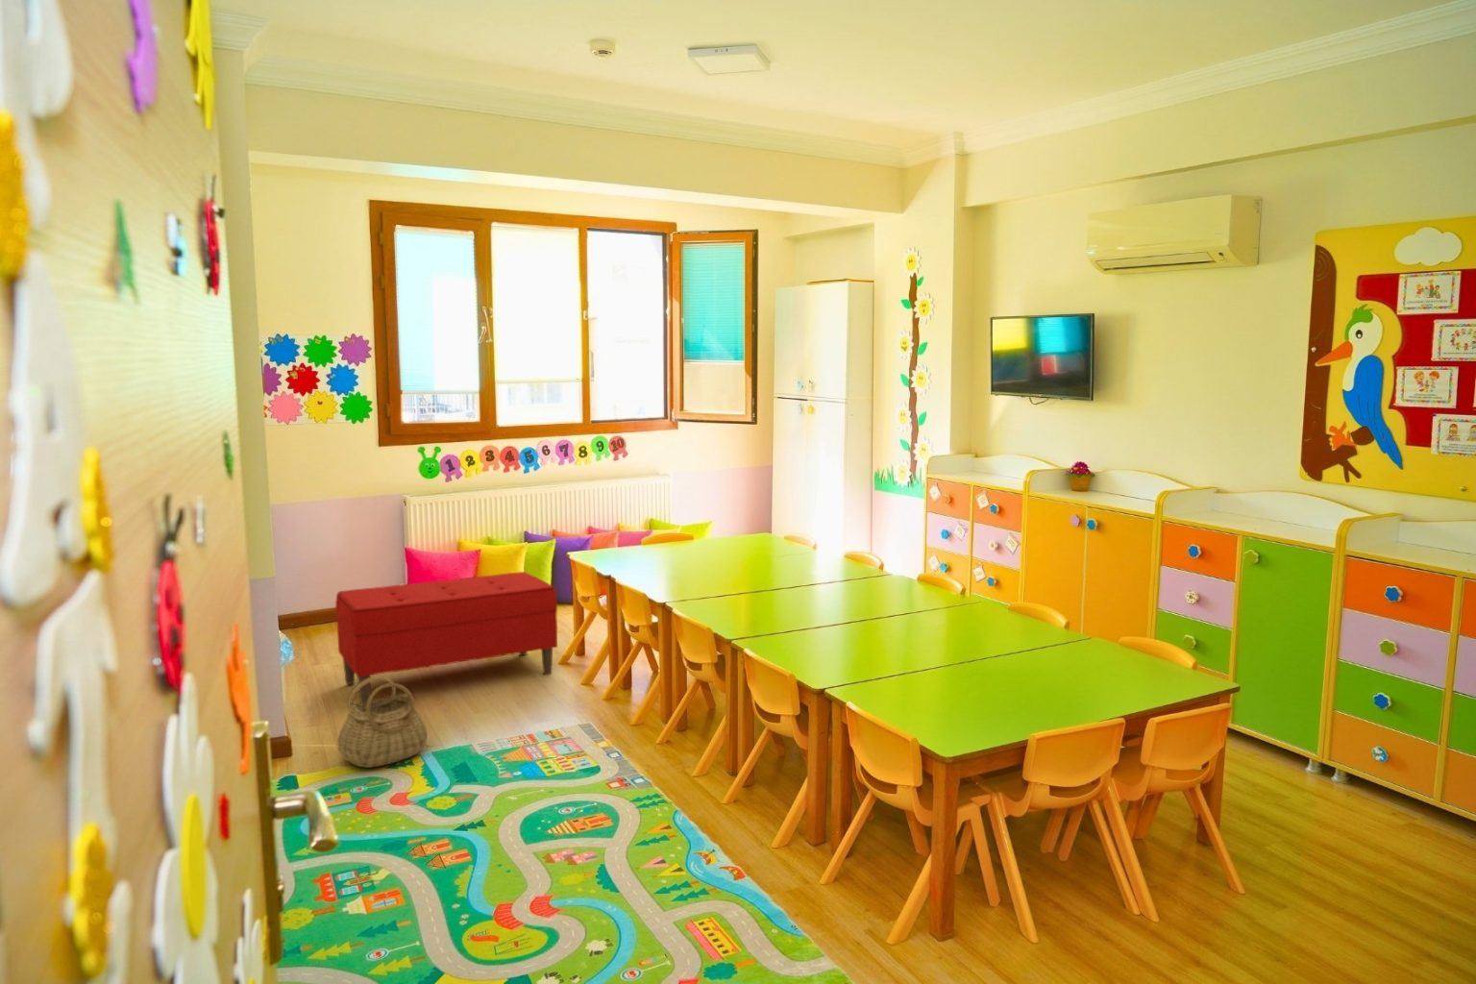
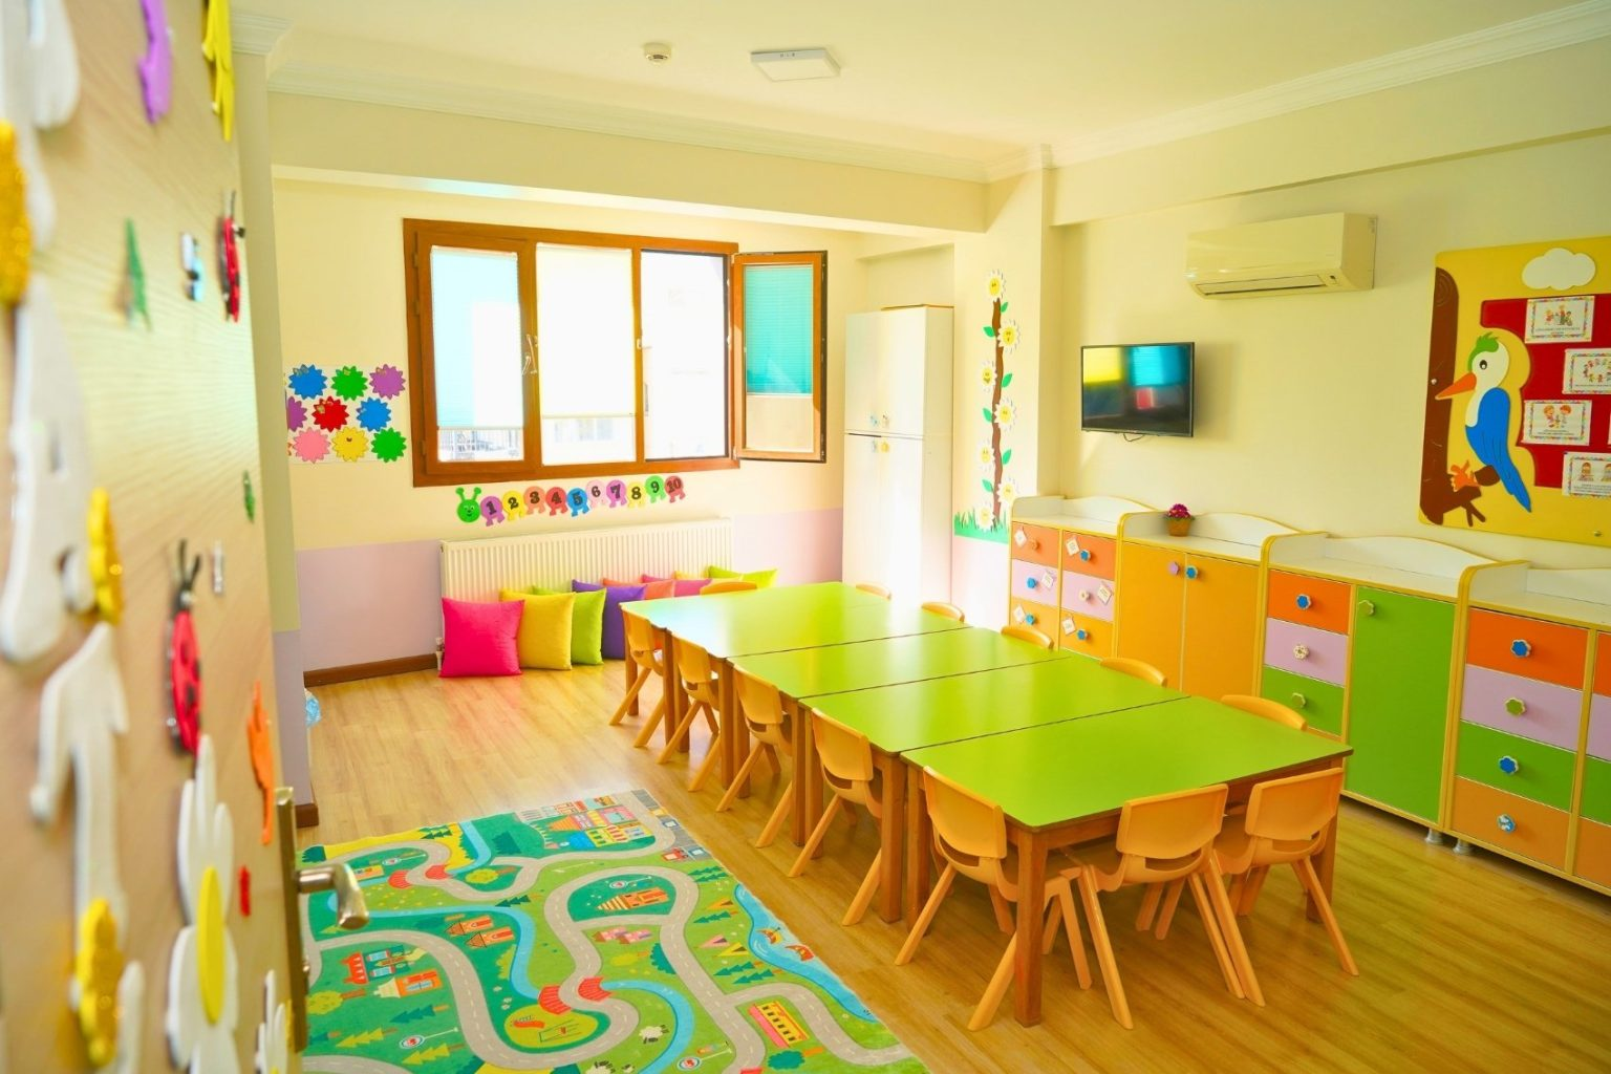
- basket [337,674,427,769]
- bench [334,571,558,704]
